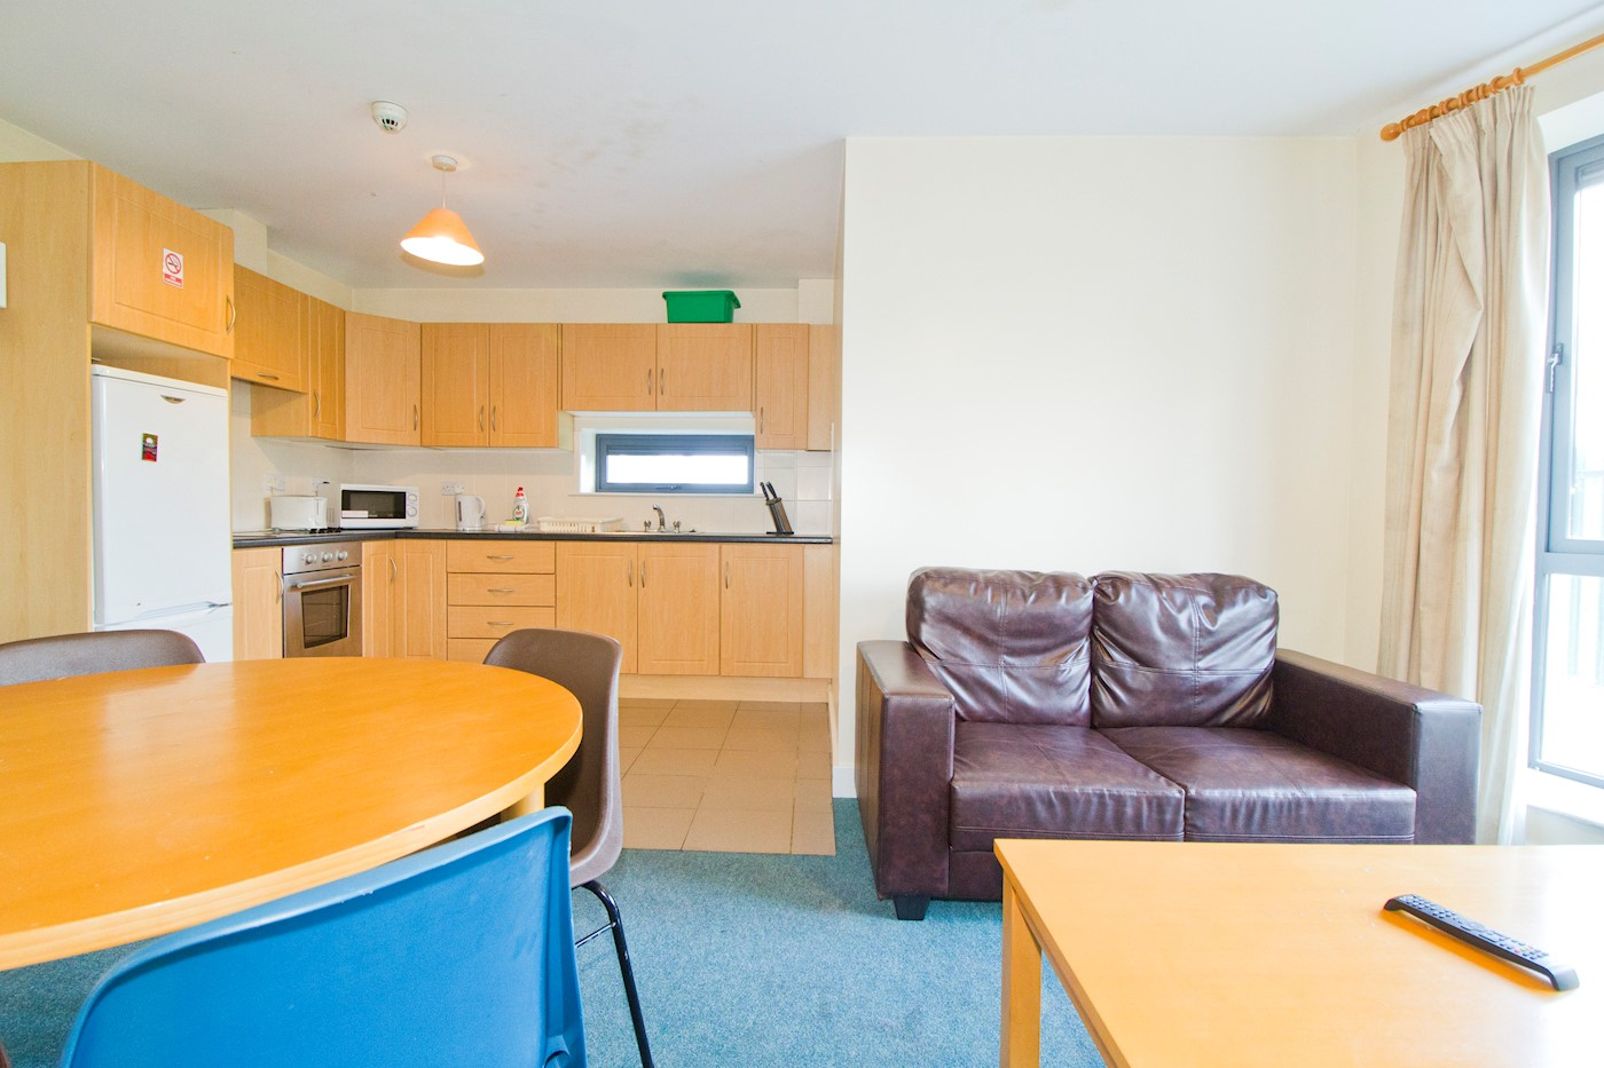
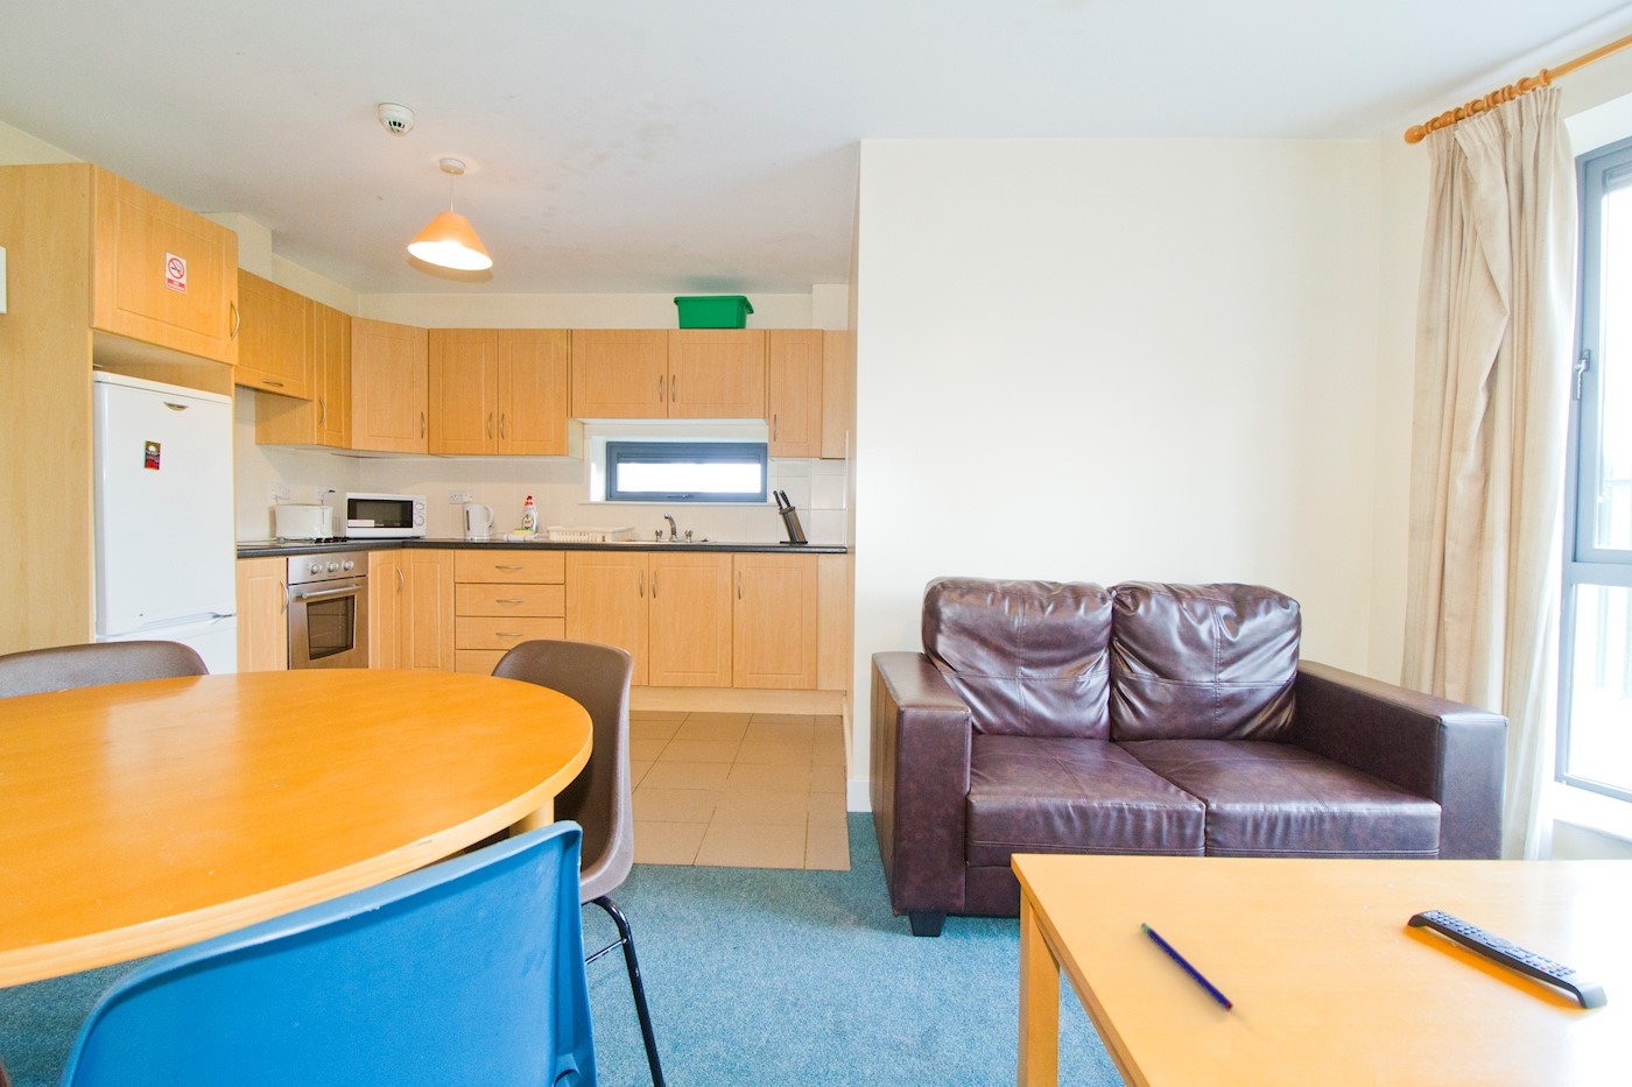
+ pen [1141,922,1234,1012]
